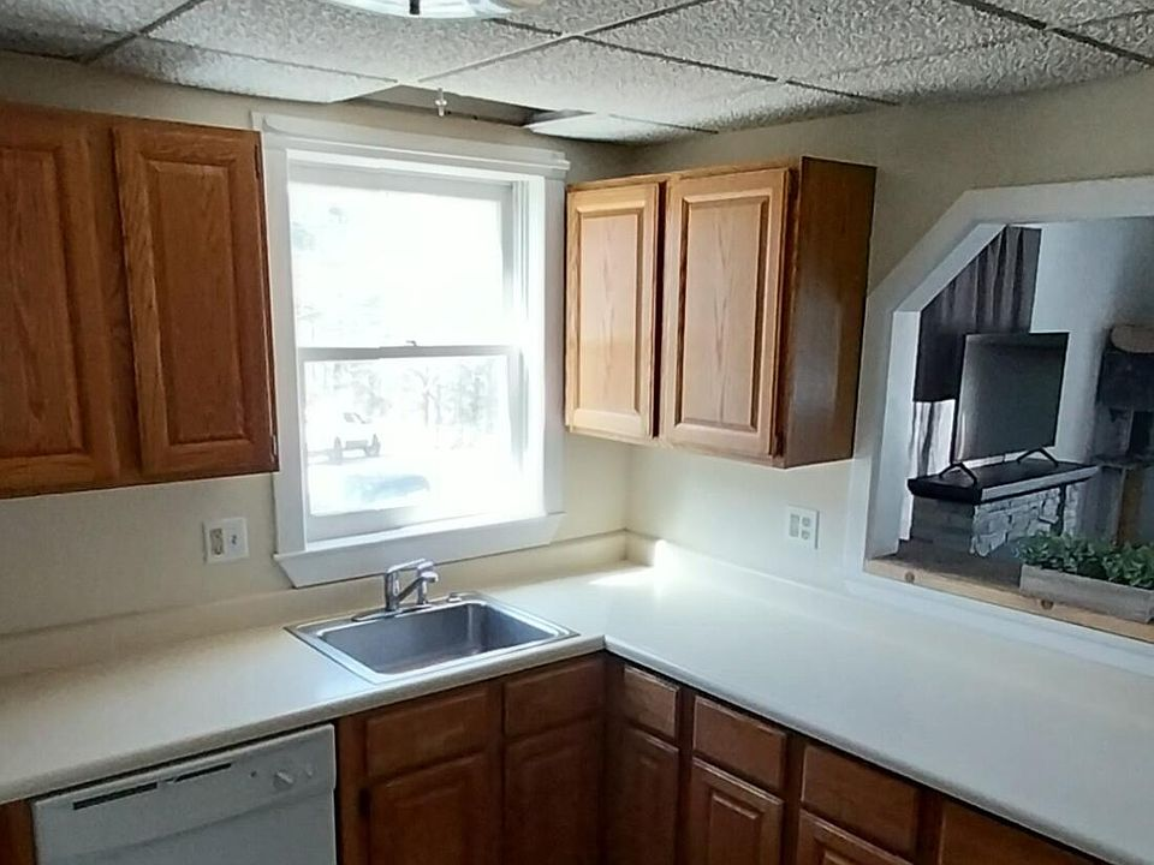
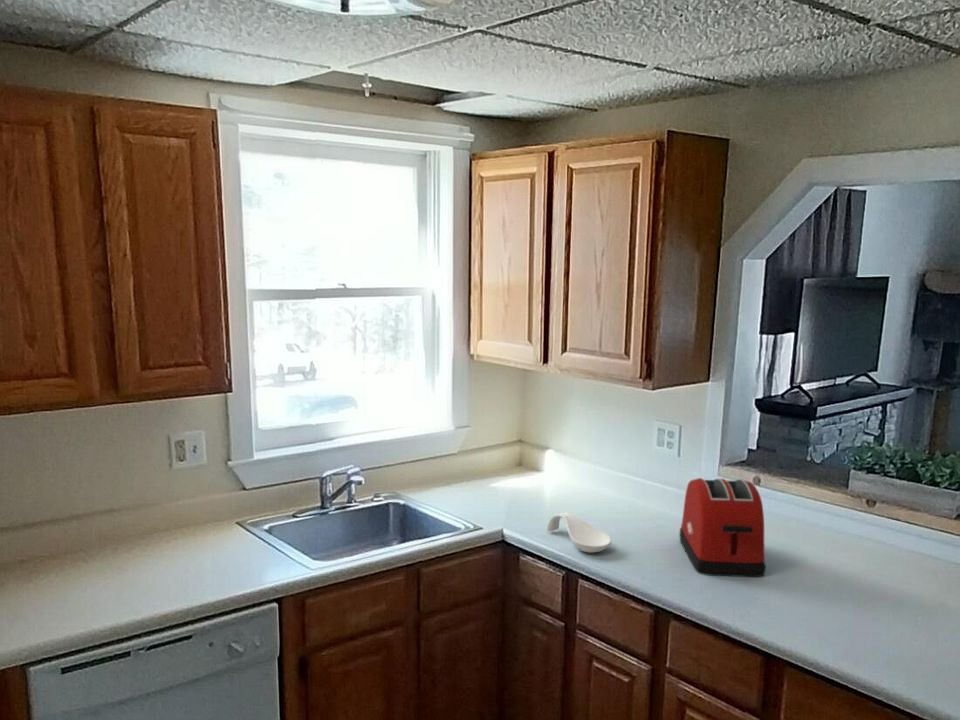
+ toaster [678,477,767,578]
+ spoon rest [545,512,612,554]
